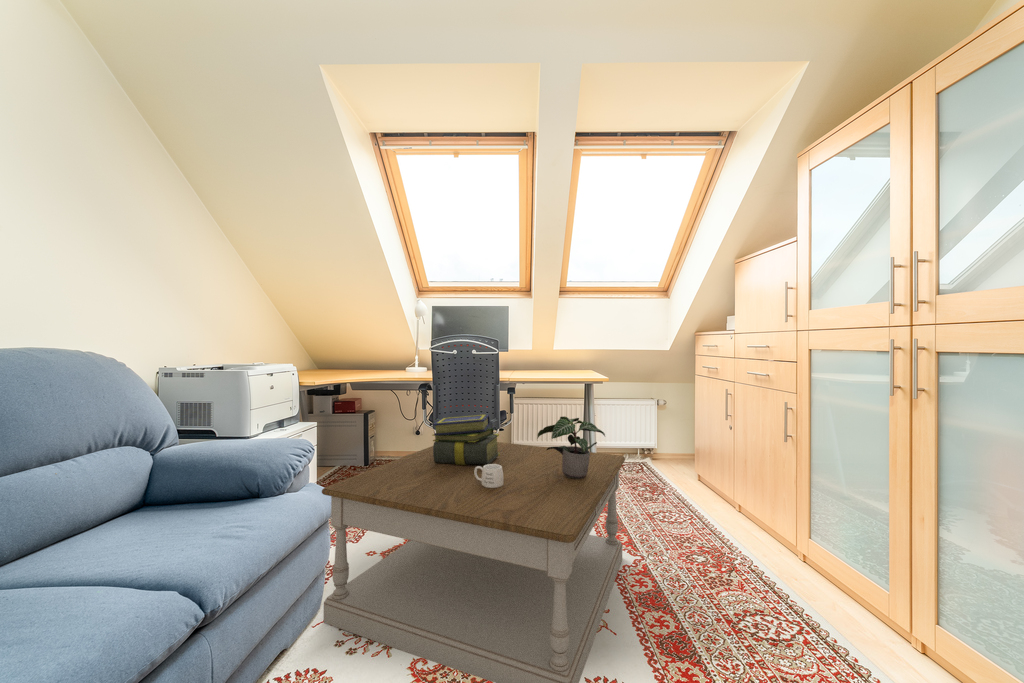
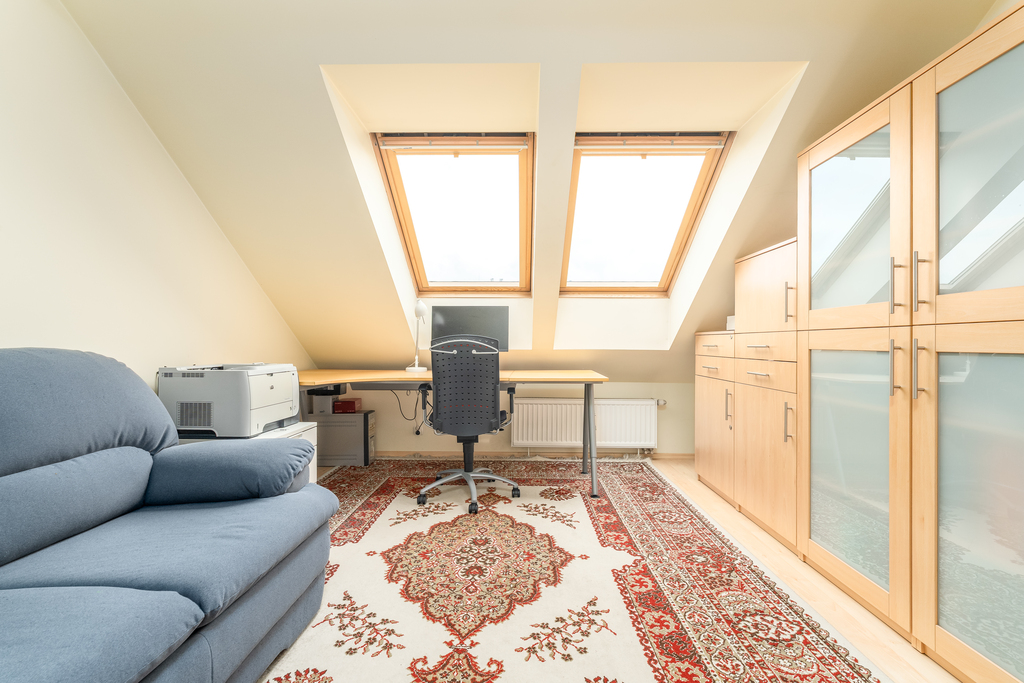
- potted plant [536,416,606,479]
- stack of books [431,414,500,465]
- mug [474,464,503,488]
- coffee table [321,441,626,683]
